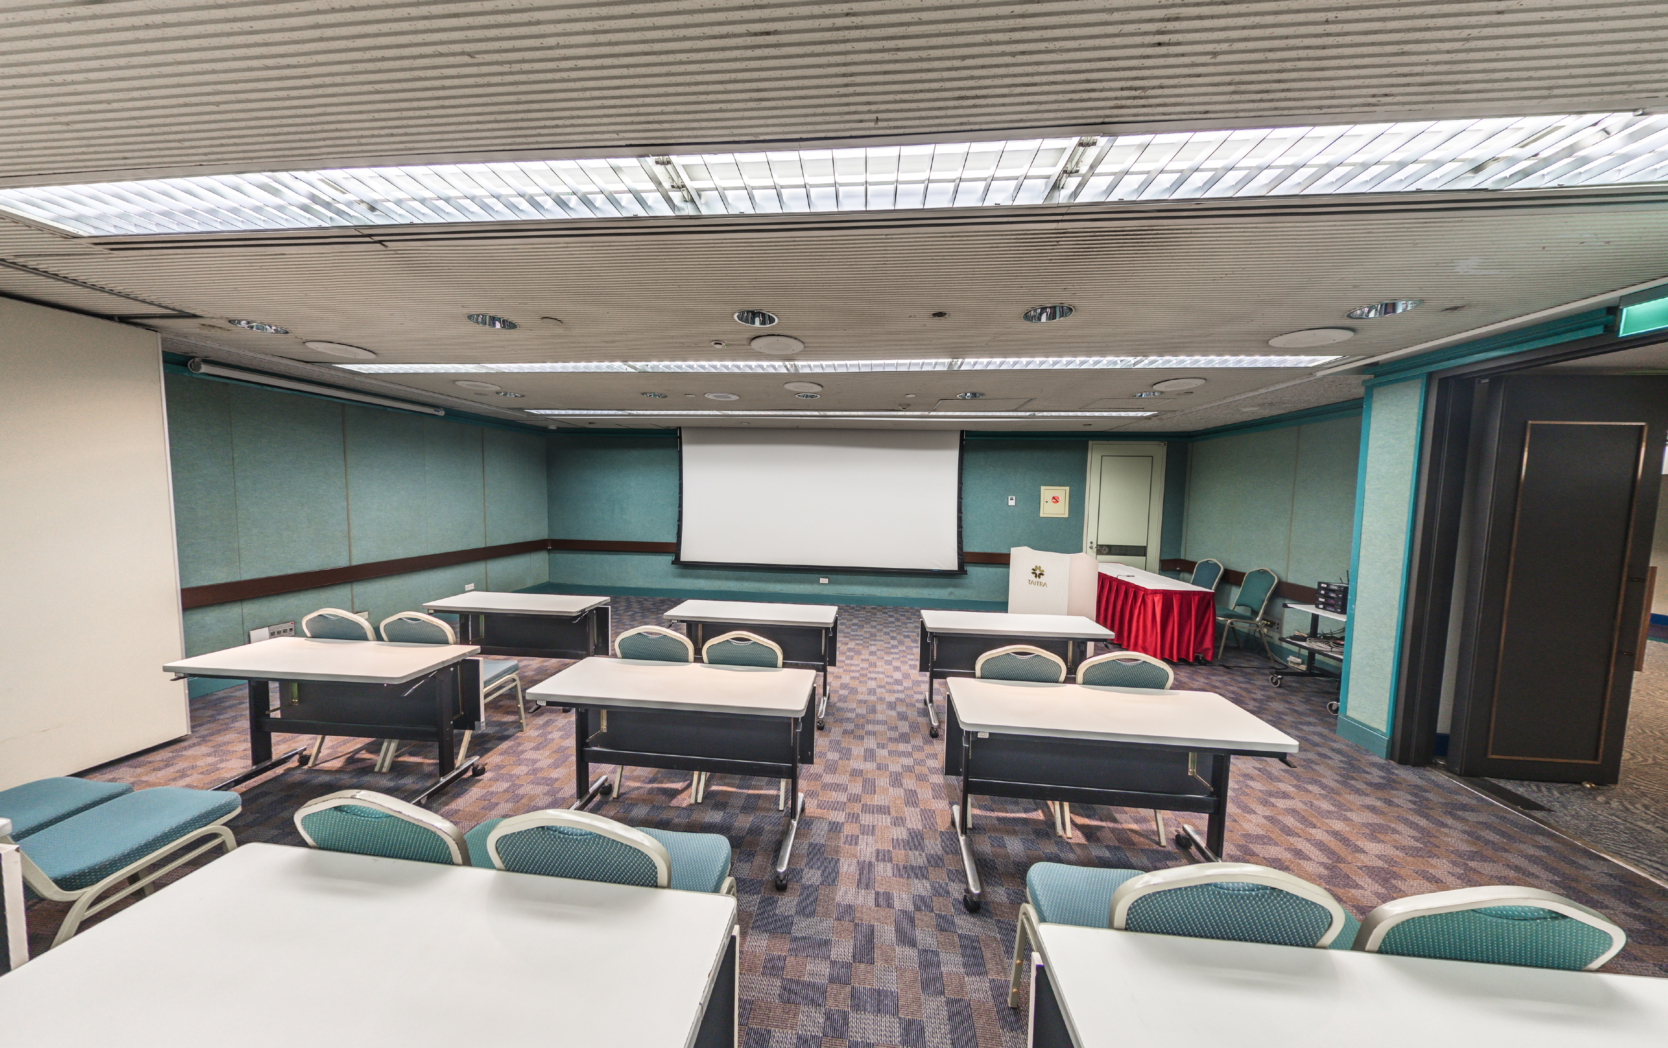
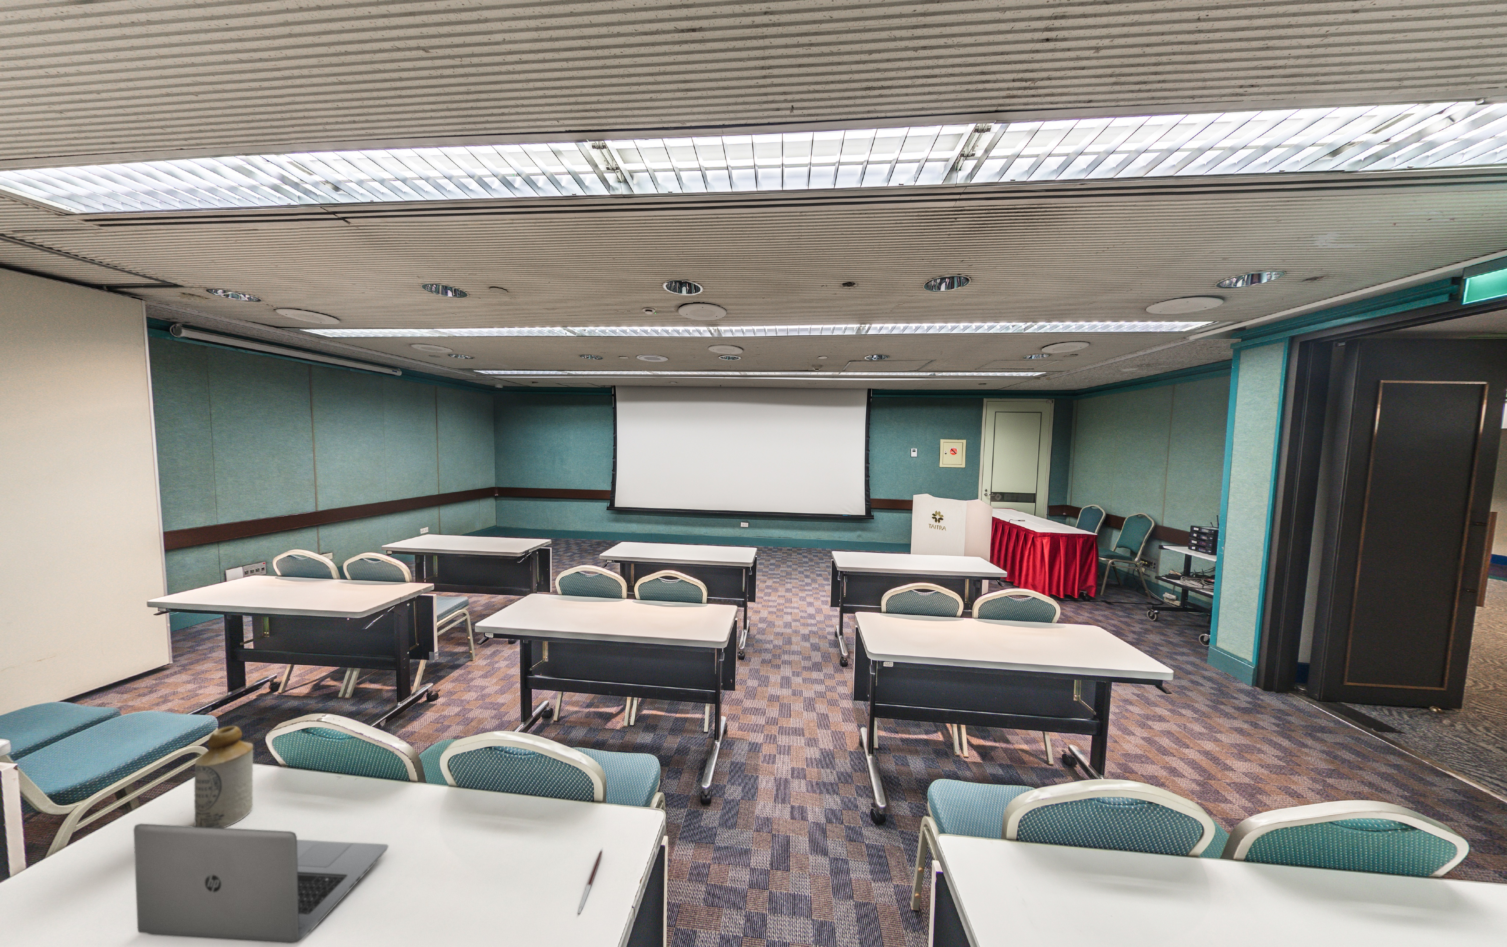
+ laptop [133,823,388,944]
+ pen [577,847,603,914]
+ bottle [194,726,253,828]
